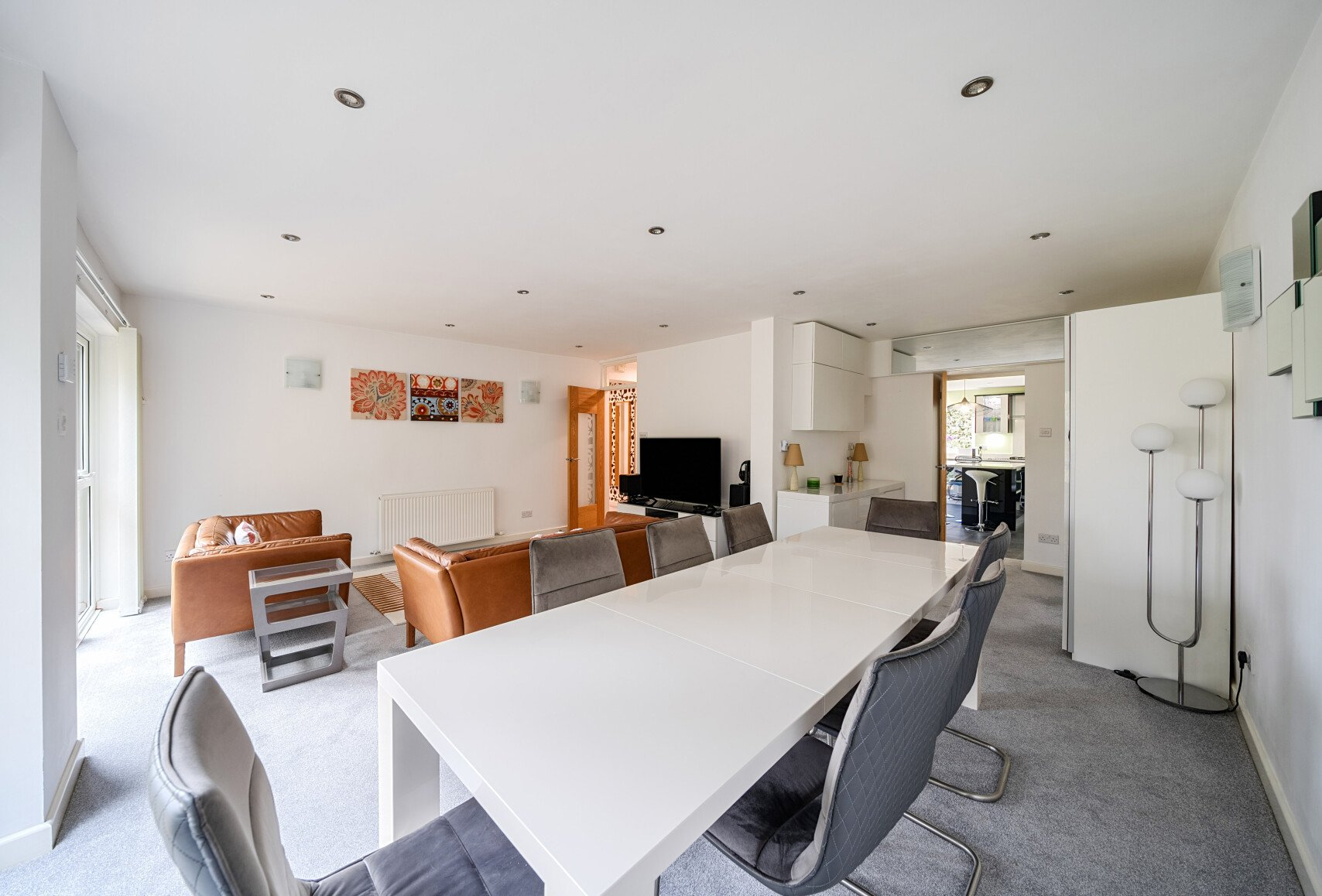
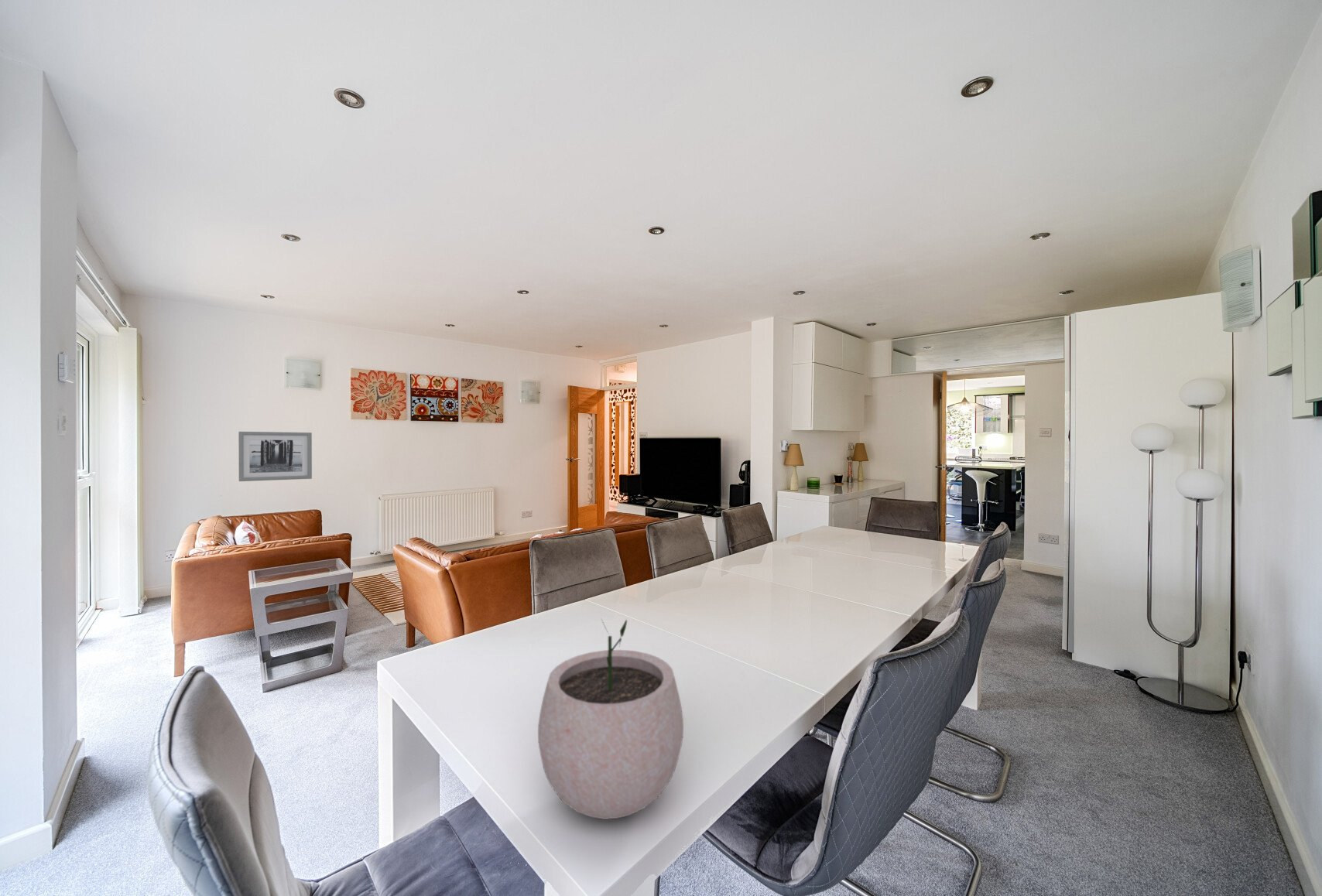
+ plant pot [537,618,684,820]
+ wall art [238,431,313,482]
